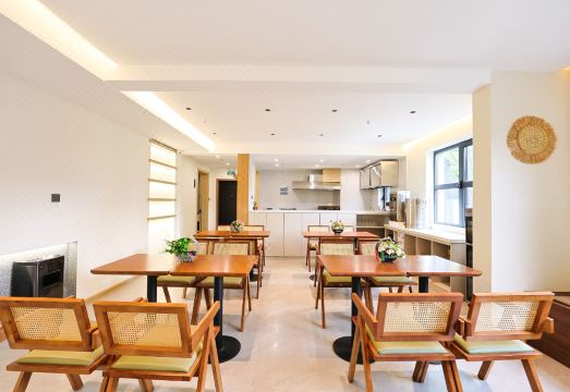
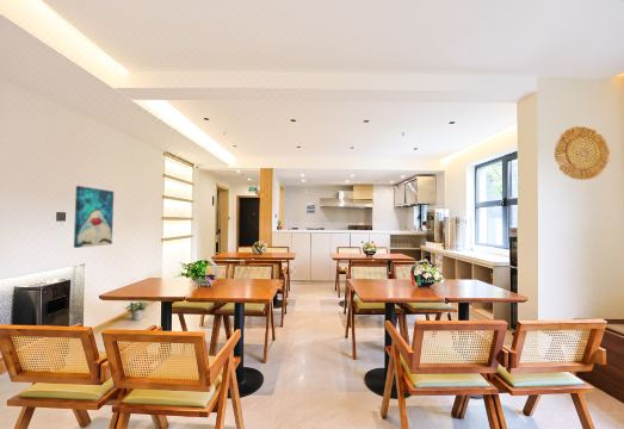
+ wall art [73,185,115,249]
+ potted plant [124,300,149,322]
